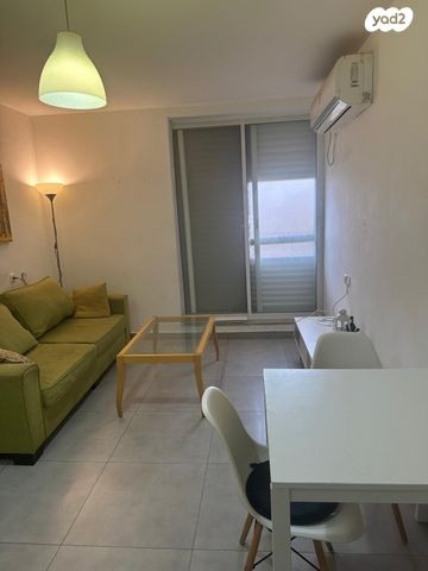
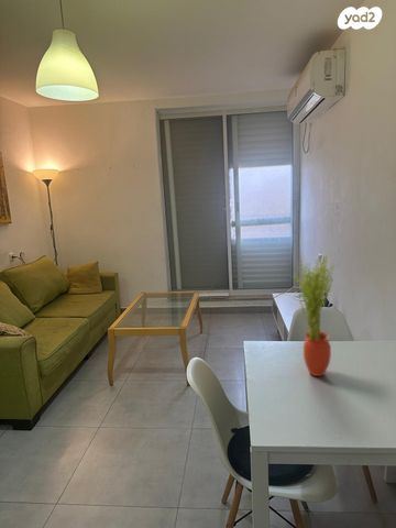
+ potted plant [293,254,336,377]
